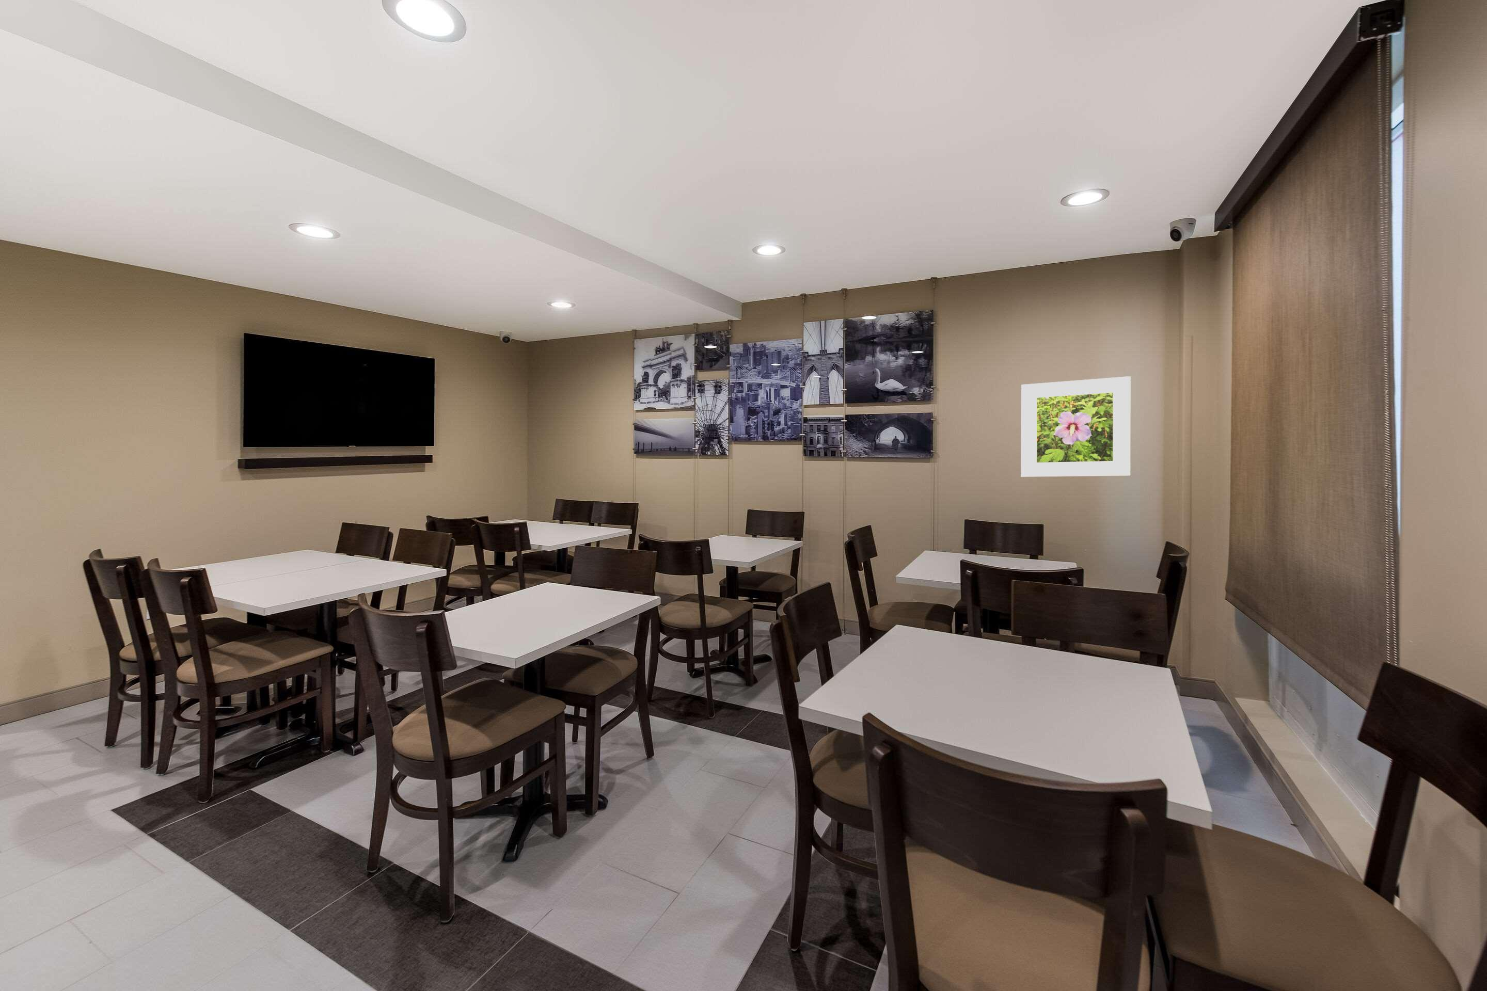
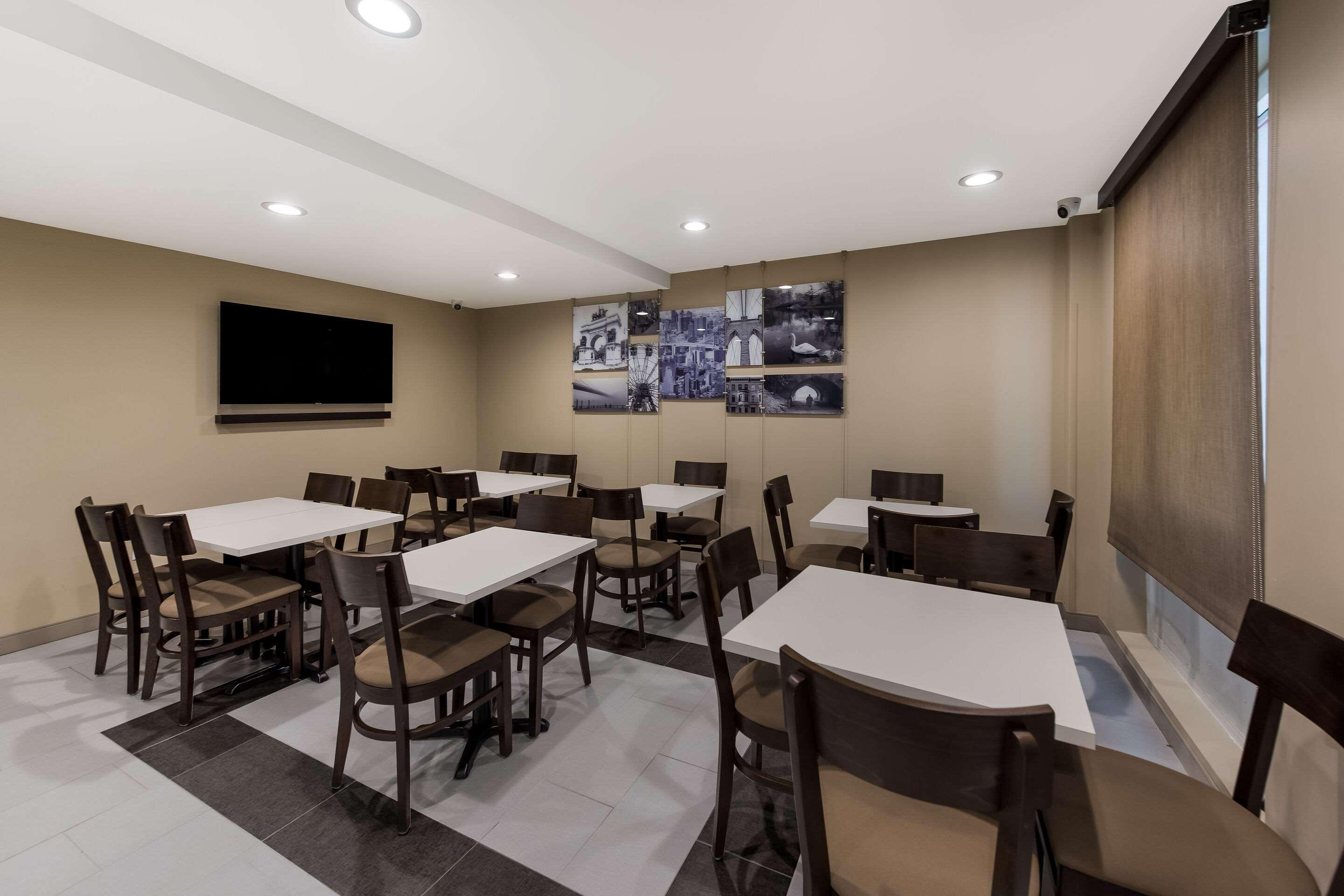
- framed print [1020,376,1131,478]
